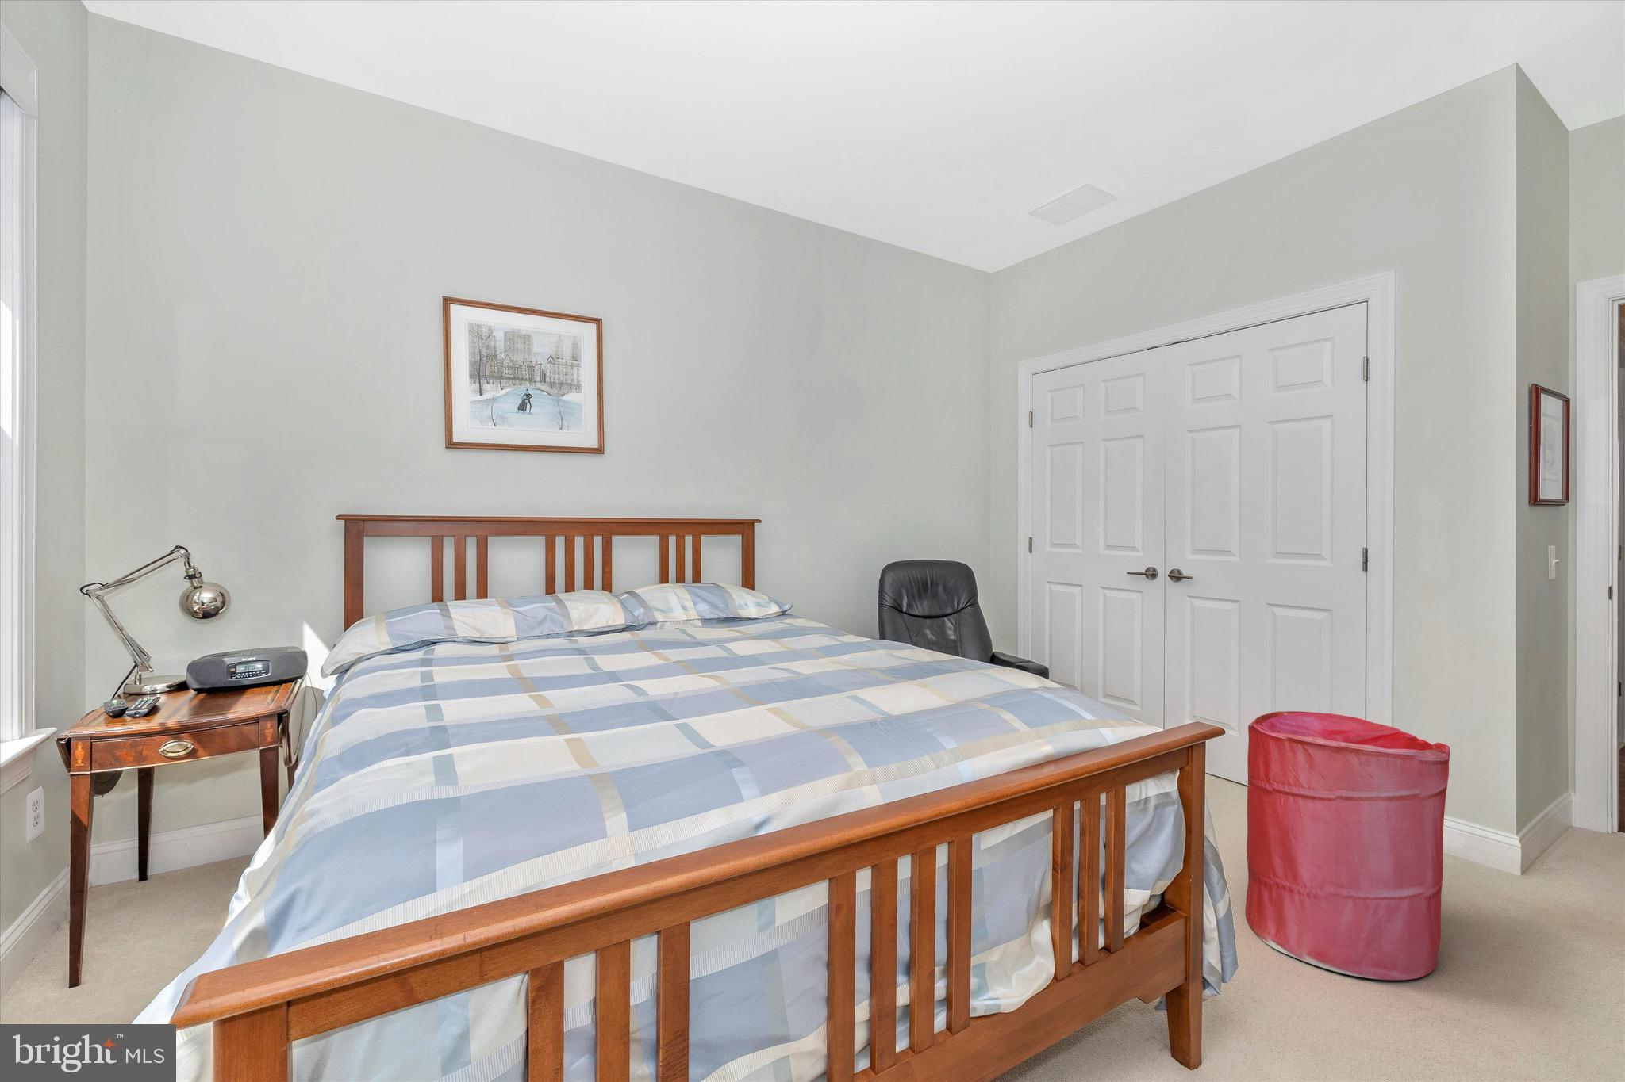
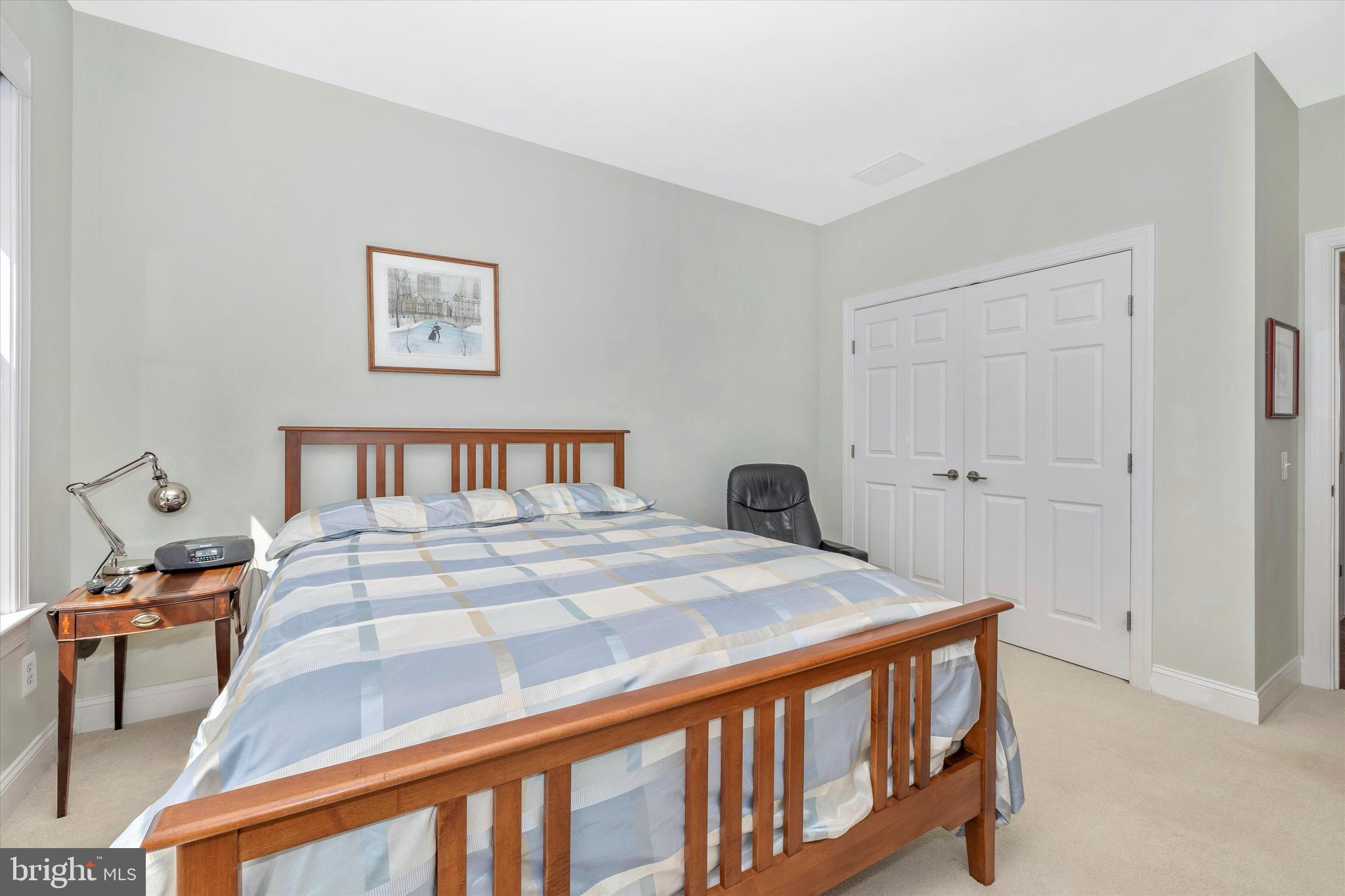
- laundry hamper [1244,710,1451,981]
